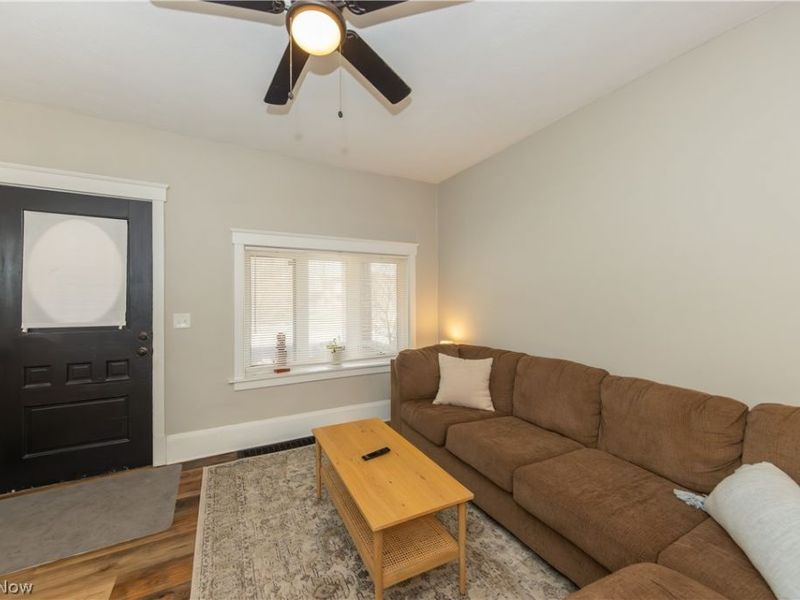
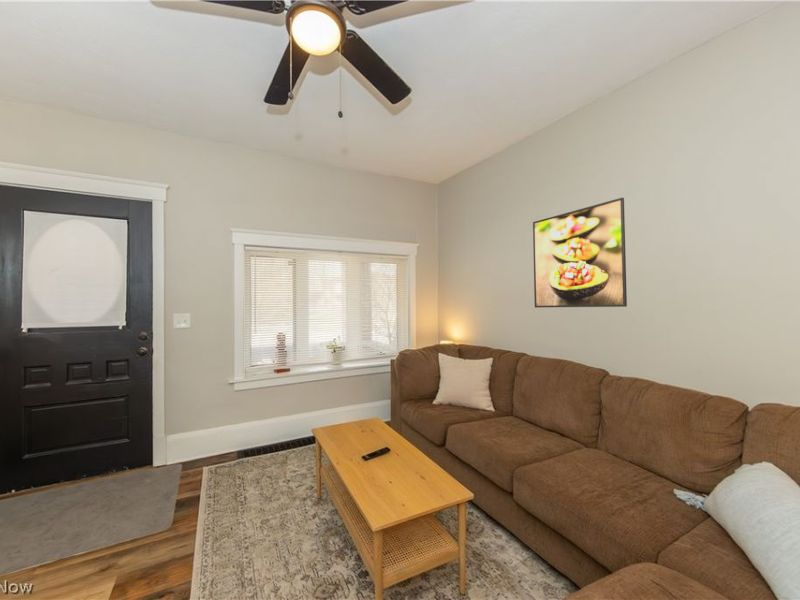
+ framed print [532,197,628,308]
